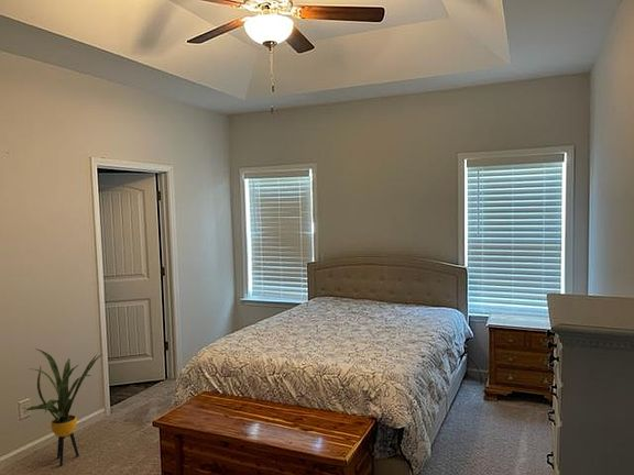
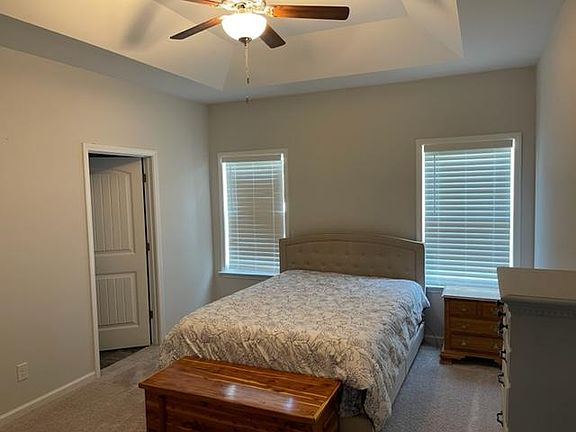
- house plant [23,347,103,466]
